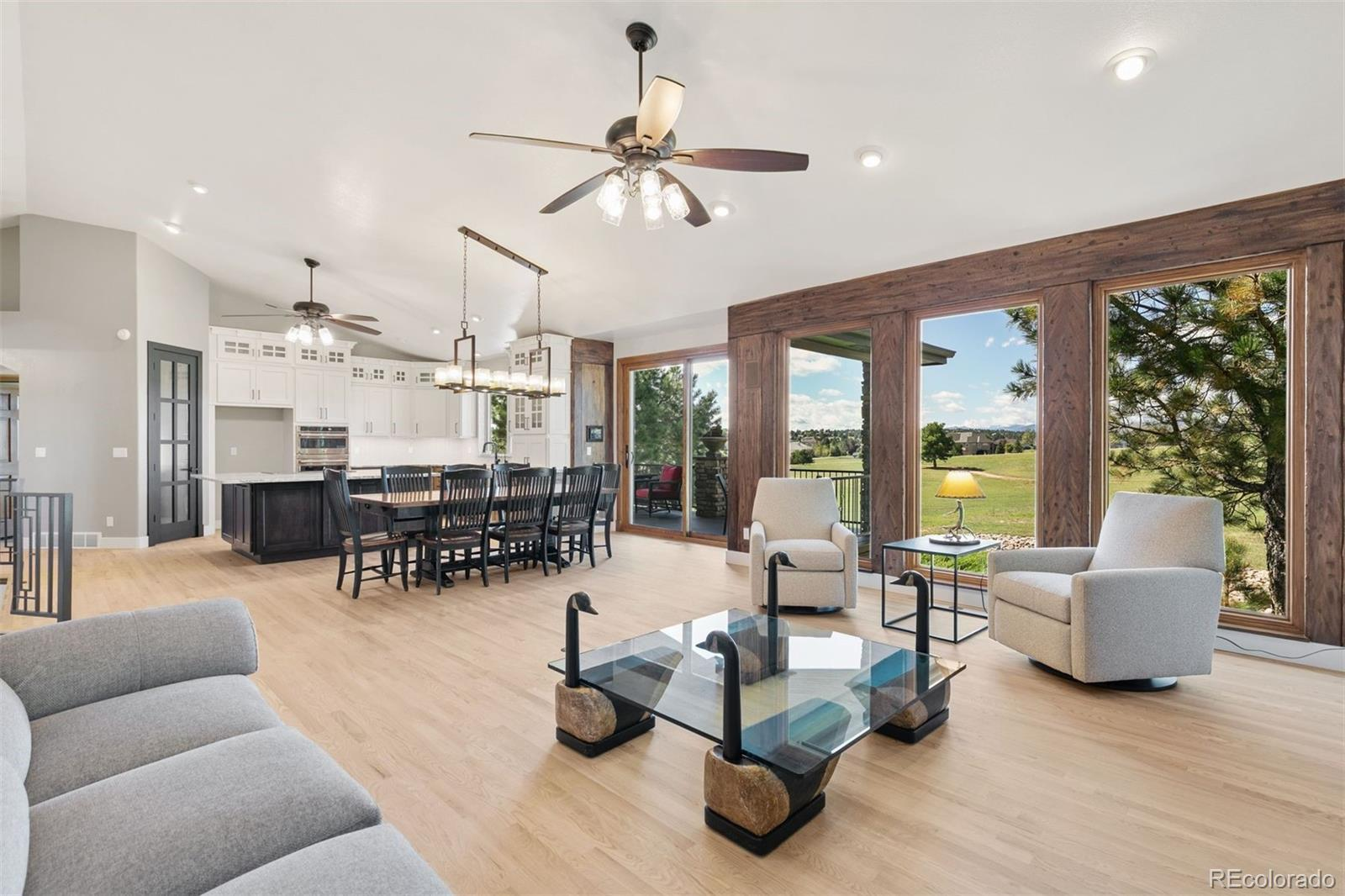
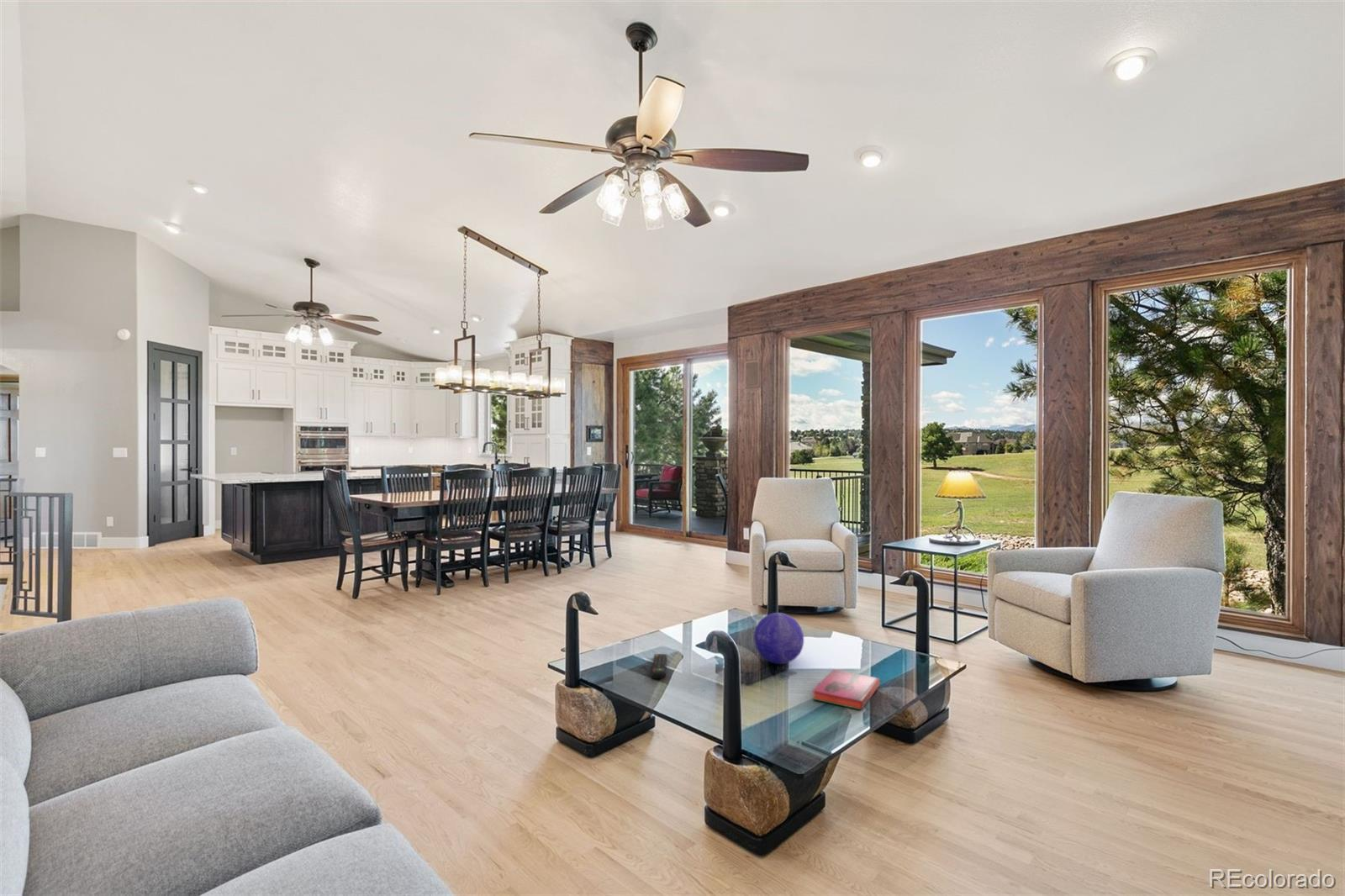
+ hardback book [811,668,881,711]
+ remote control [651,653,667,679]
+ decorative ball [753,612,804,665]
